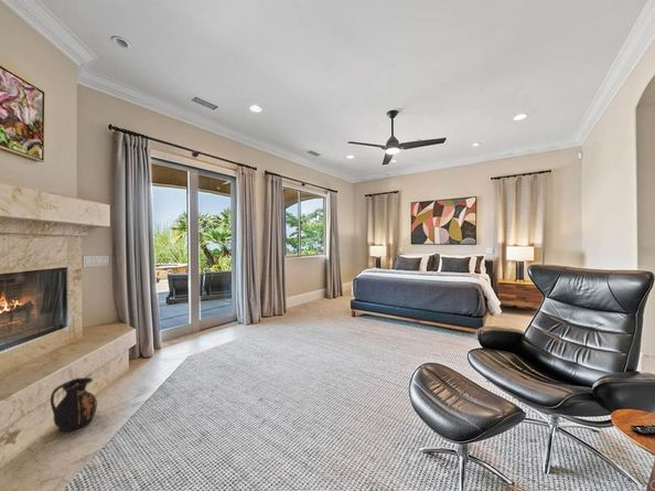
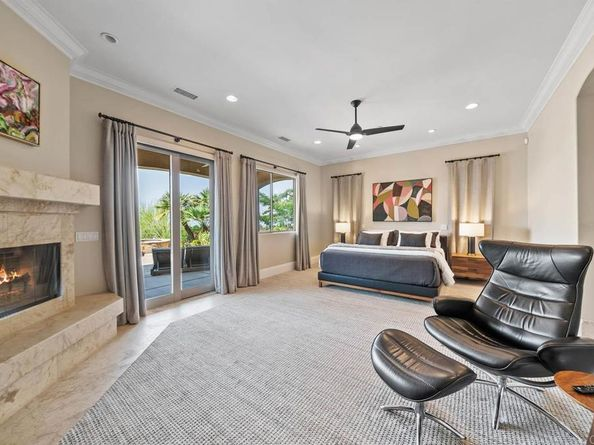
- ceramic jug [50,376,98,433]
